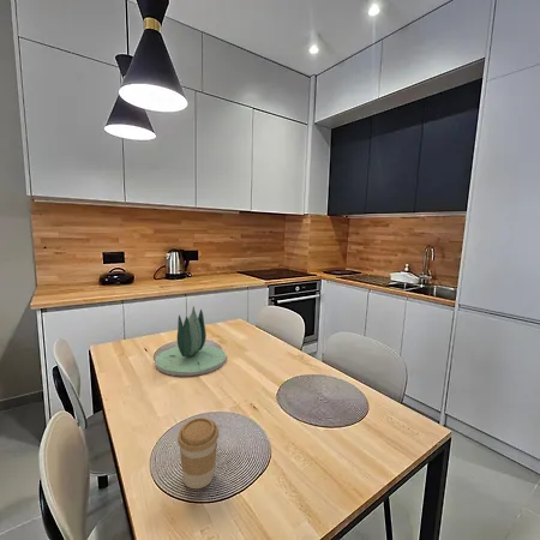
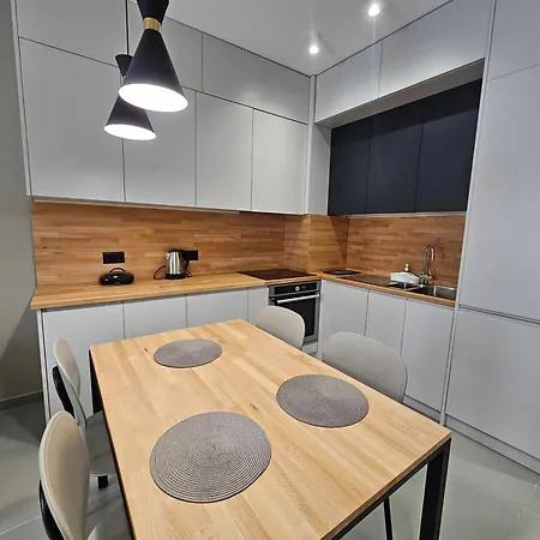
- succulent plant [154,305,227,377]
- coffee cup [176,416,220,490]
